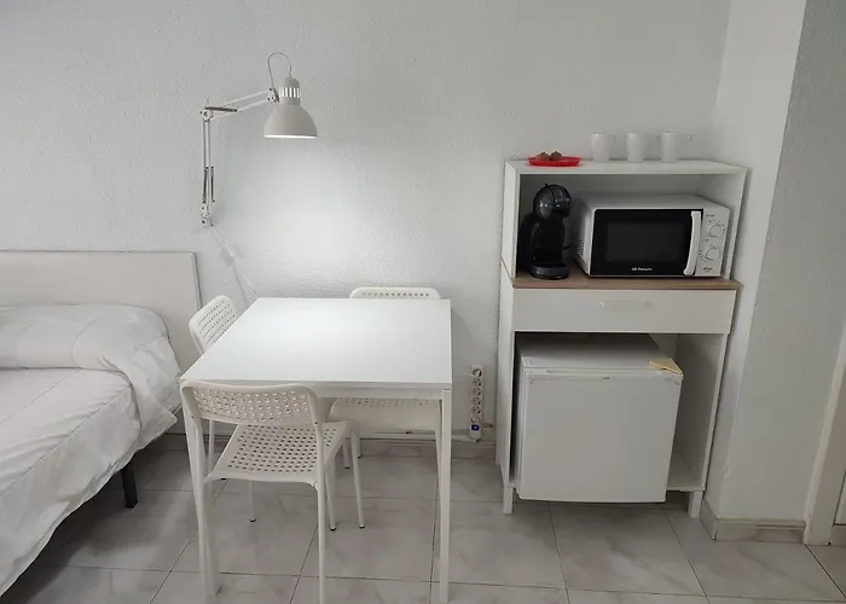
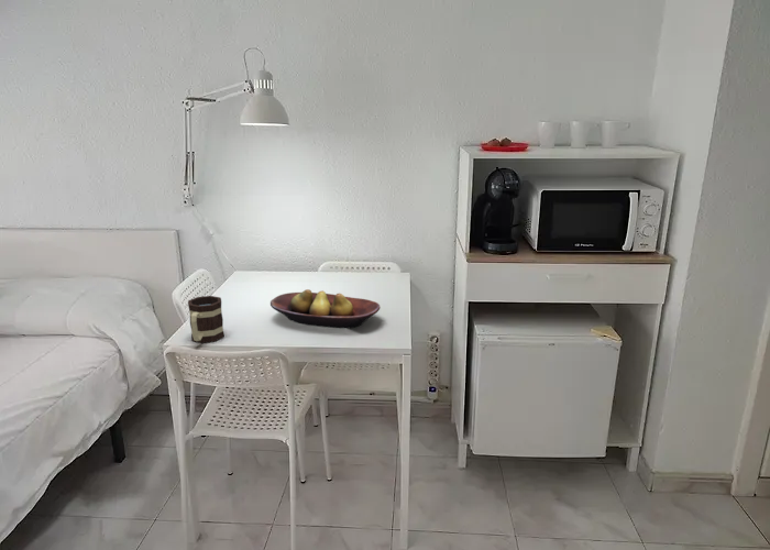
+ fruit bowl [270,288,382,330]
+ mug [187,295,226,344]
